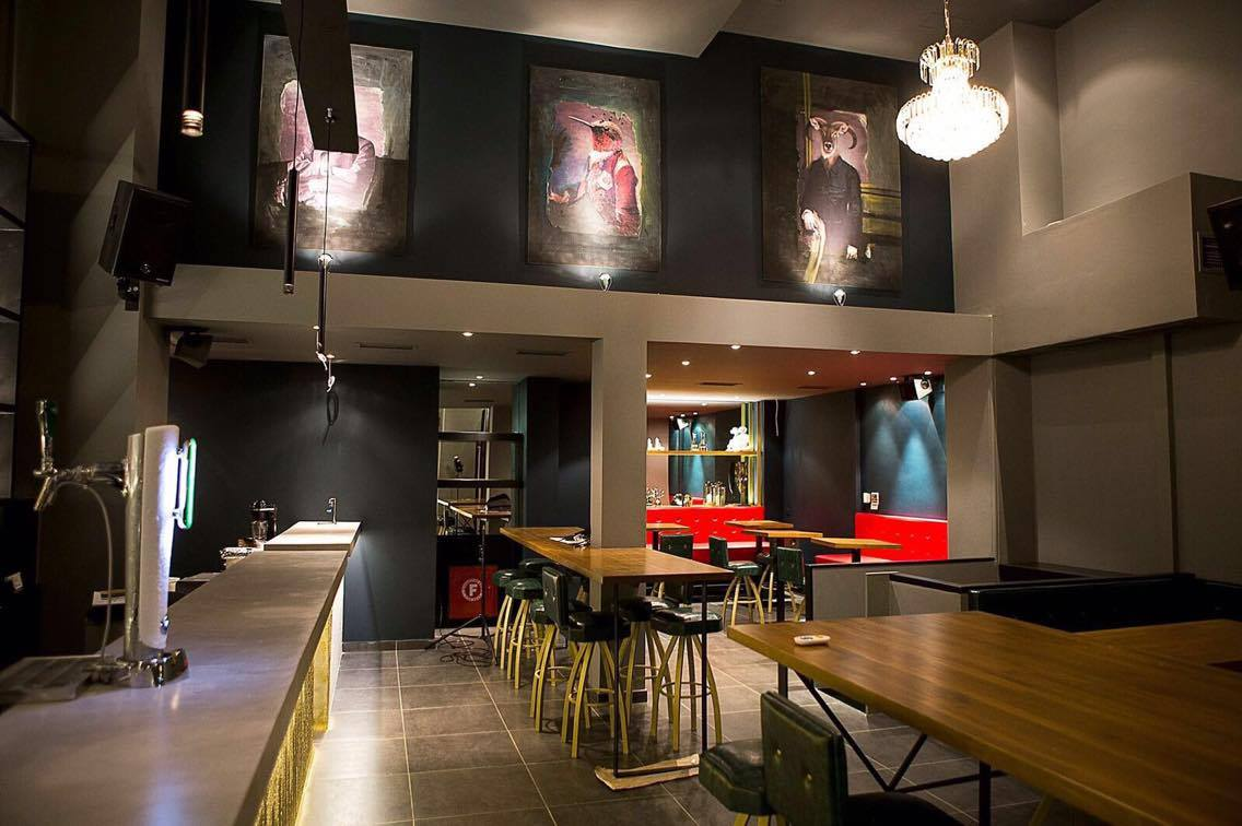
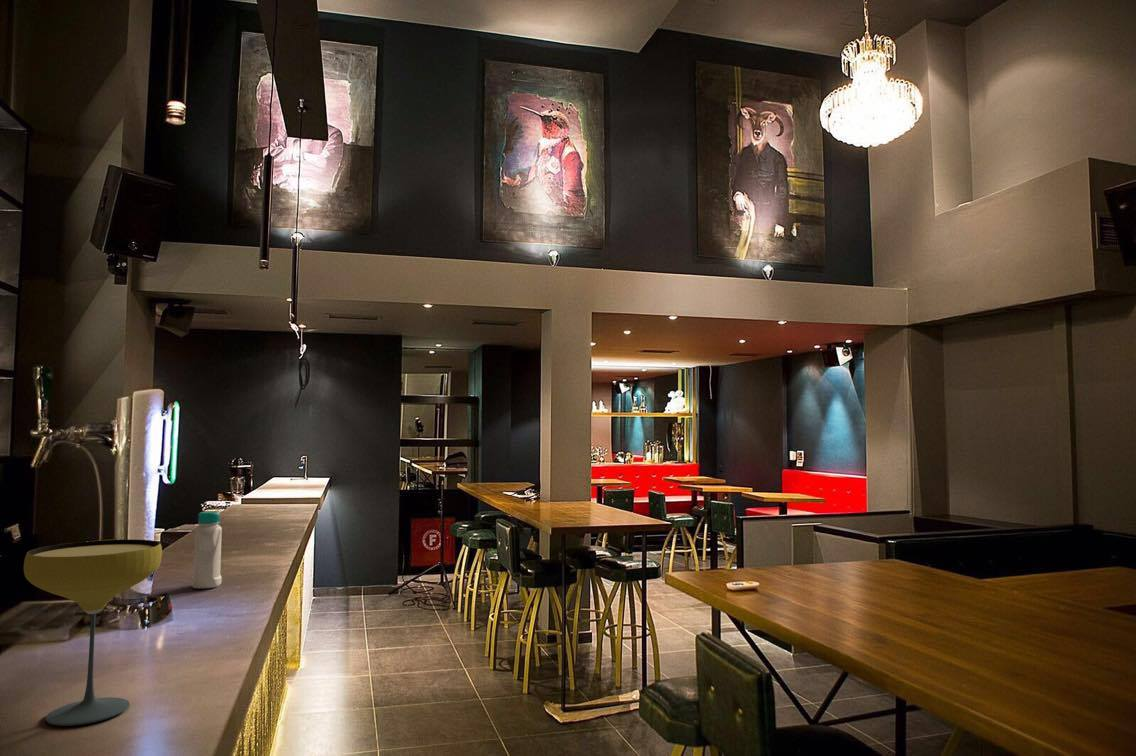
+ bottle [190,510,223,590]
+ cocktail glass [23,538,163,727]
